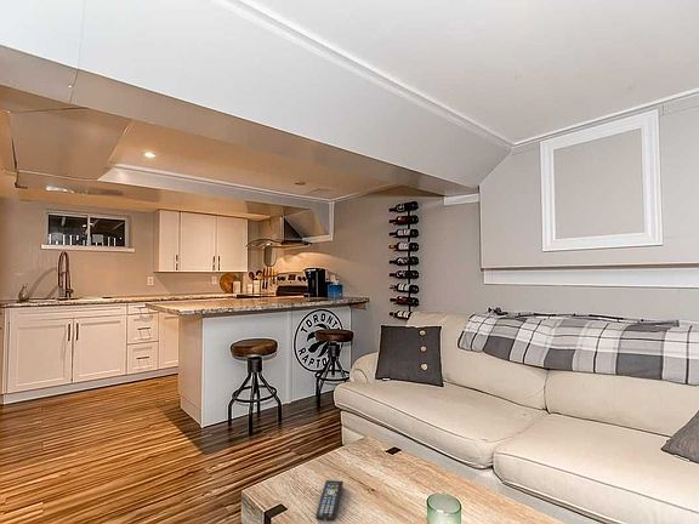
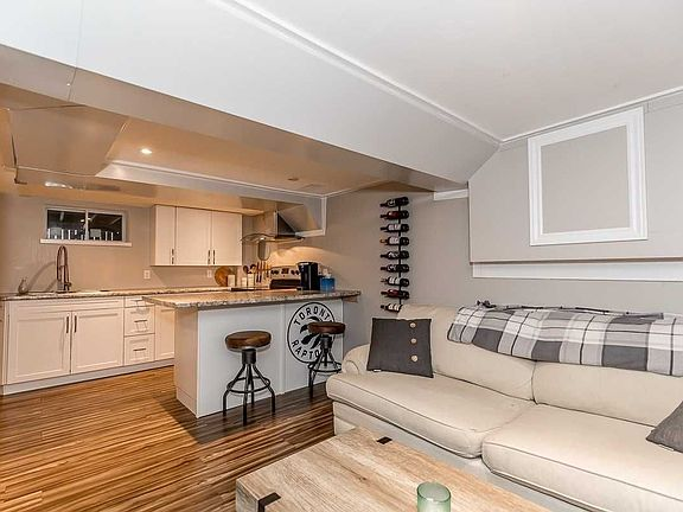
- remote control [314,479,345,523]
